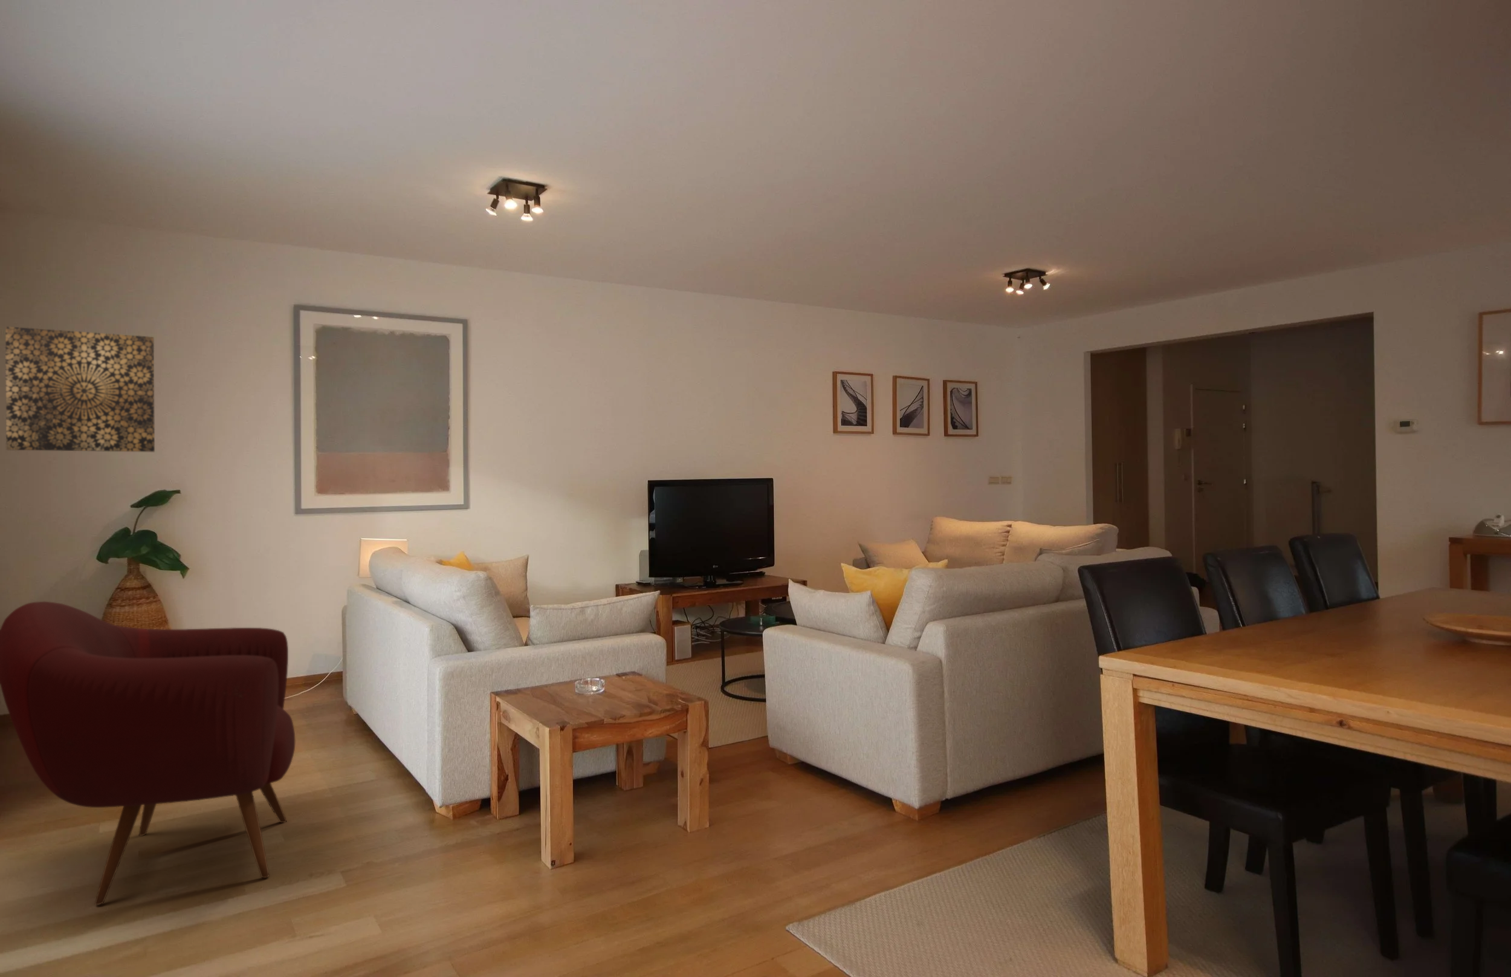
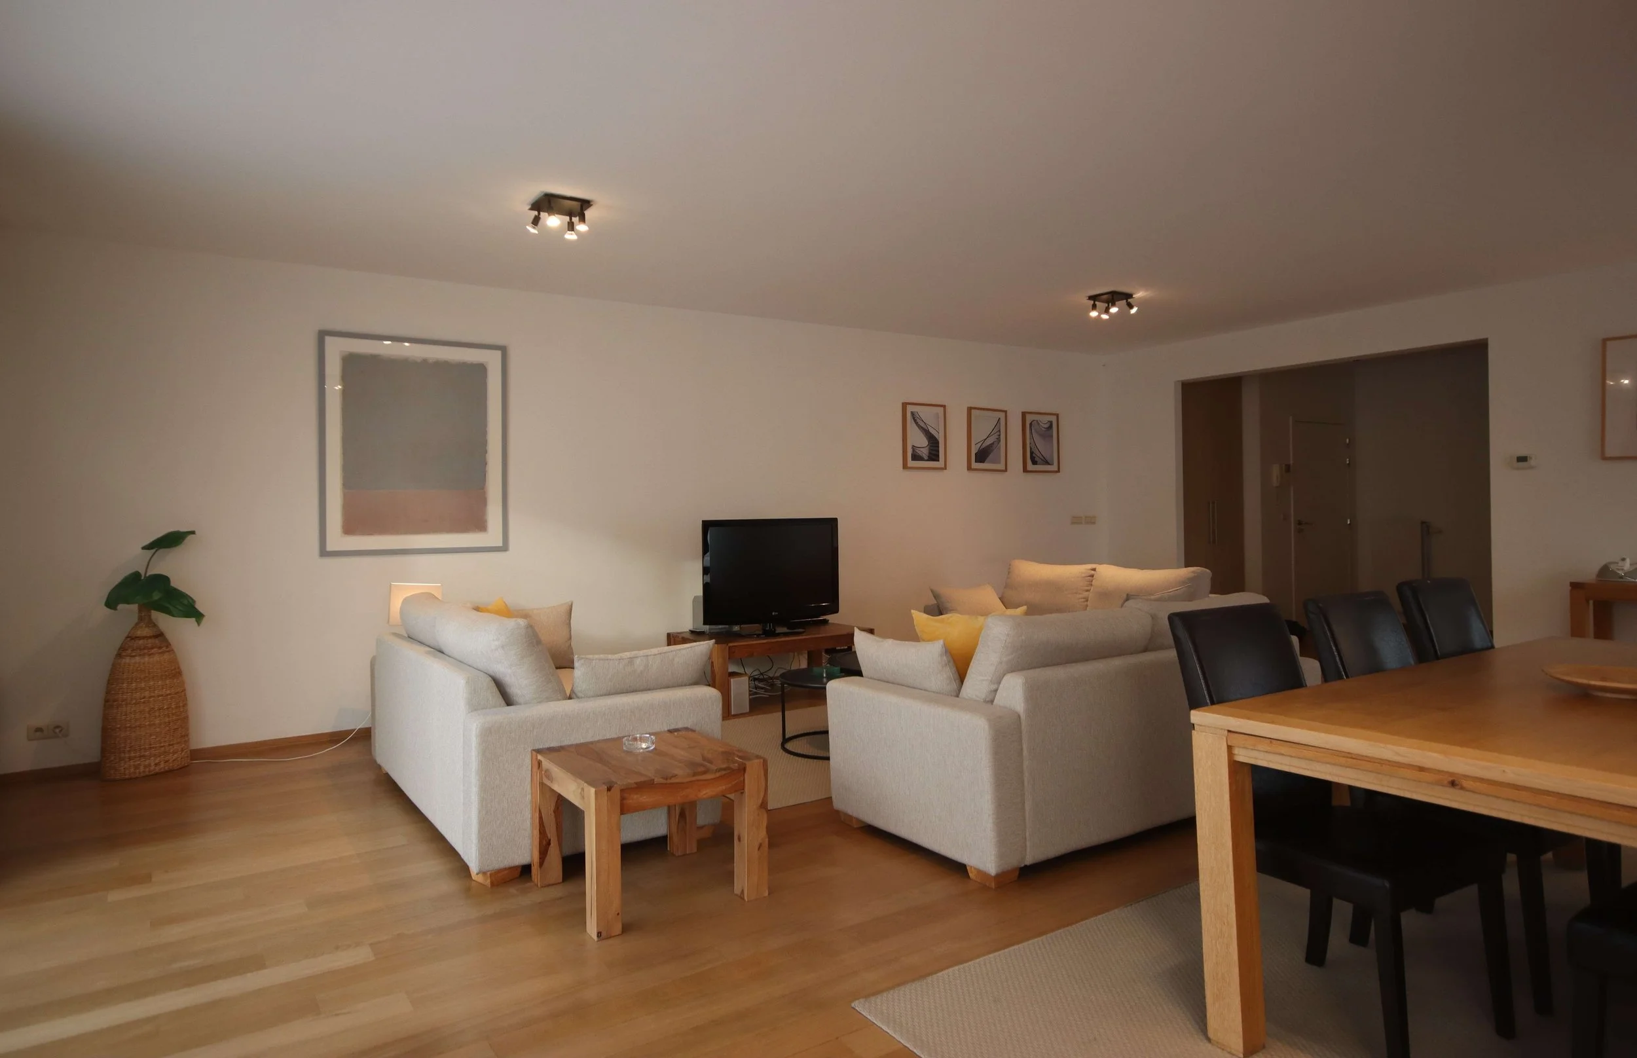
- wall art [4,326,155,453]
- armchair [0,601,295,905]
